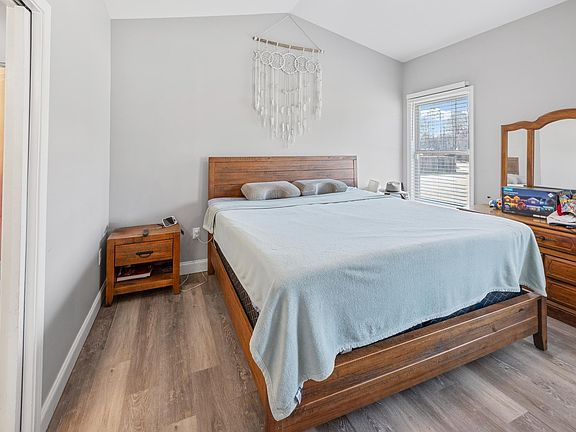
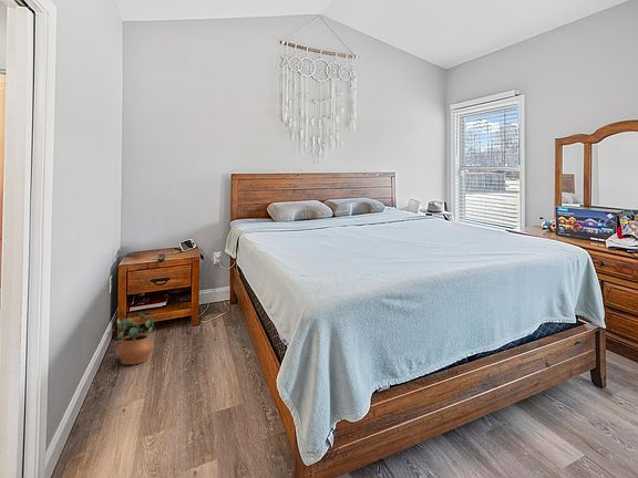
+ potted plant [105,312,155,365]
